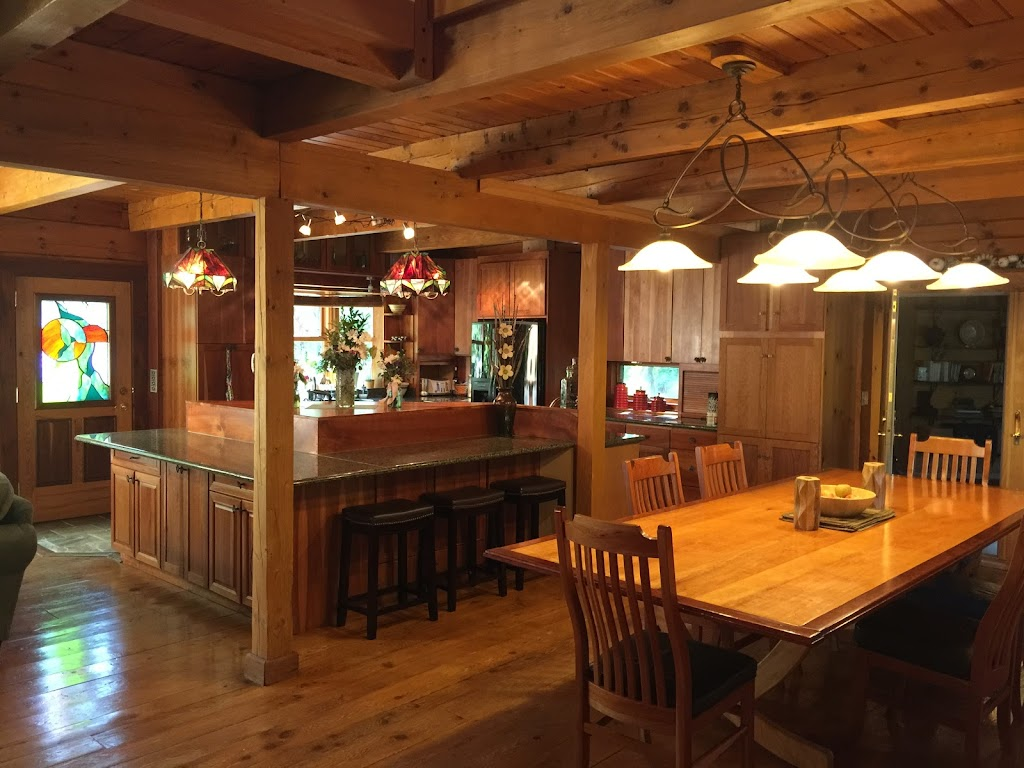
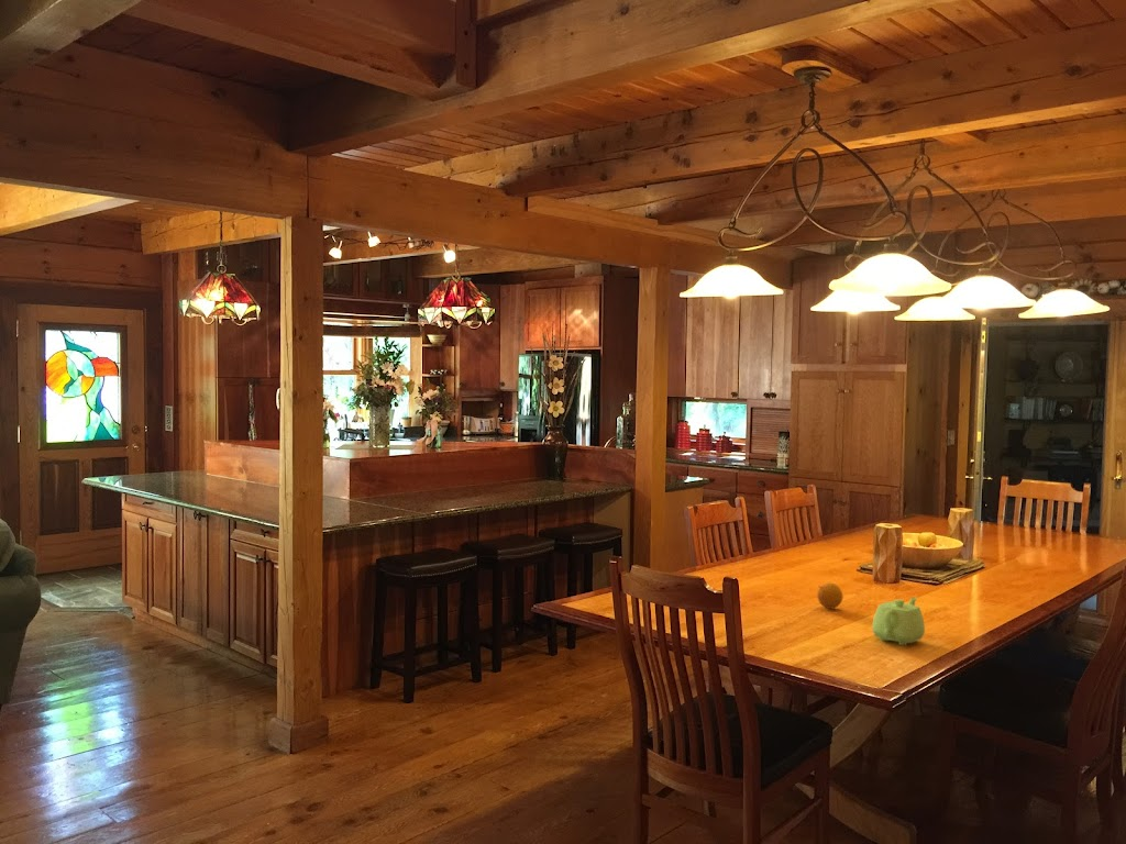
+ teapot [871,596,926,646]
+ fruit [816,581,843,610]
